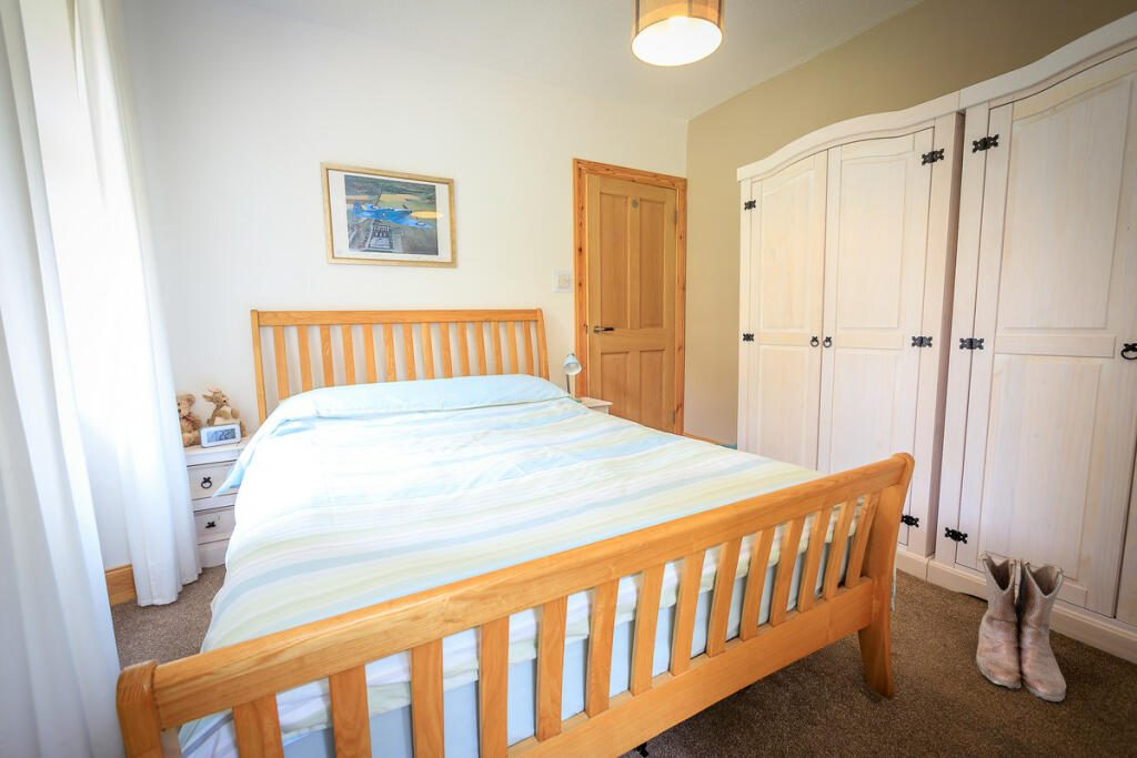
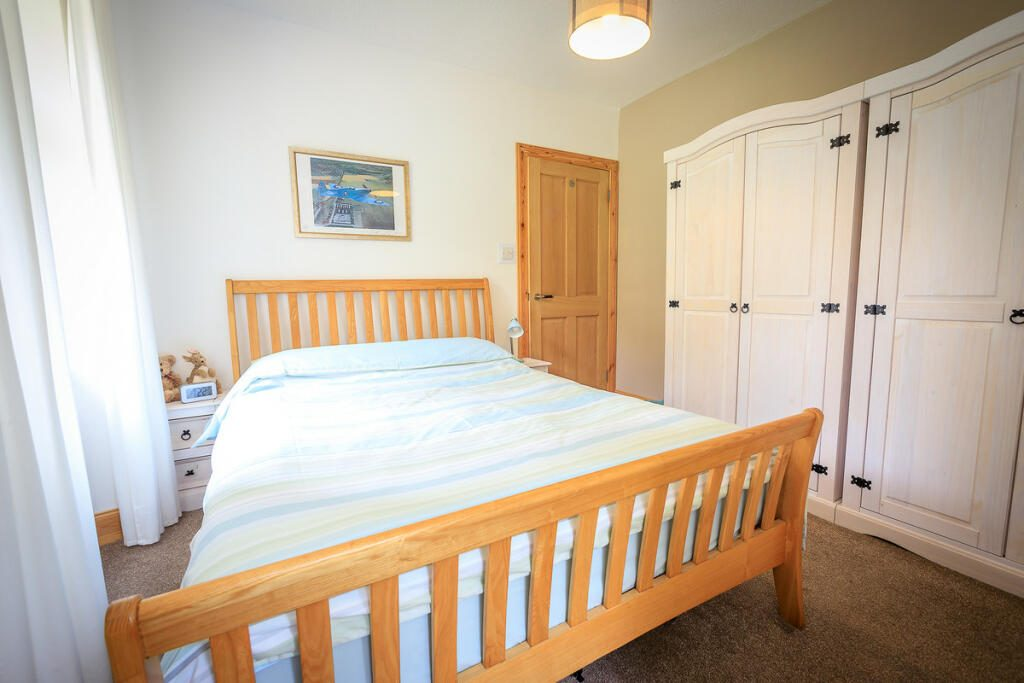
- boots [975,552,1067,703]
